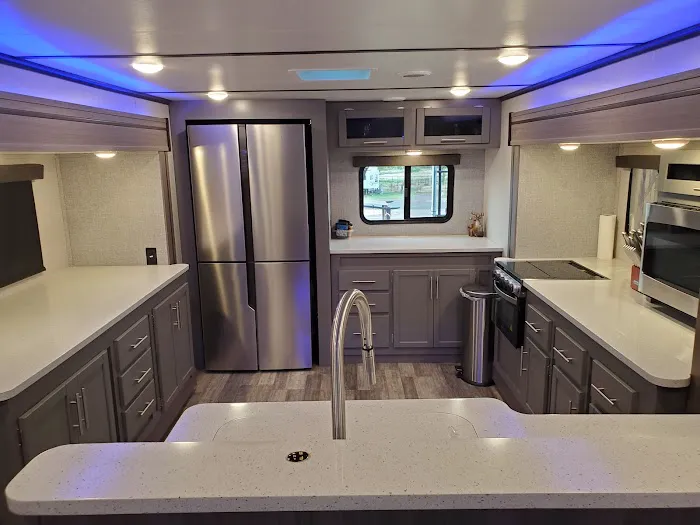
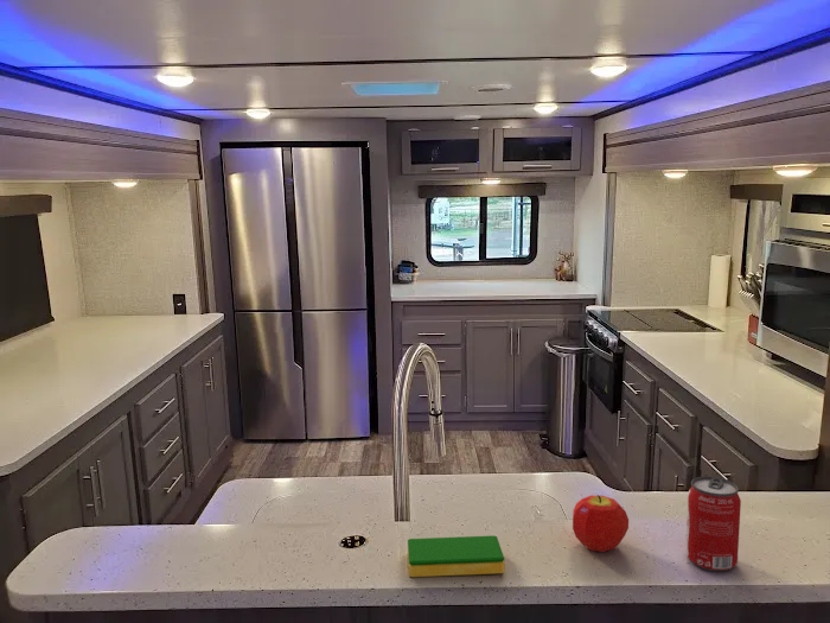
+ beverage can [684,476,742,573]
+ dish sponge [407,534,505,578]
+ fruit [572,494,630,553]
